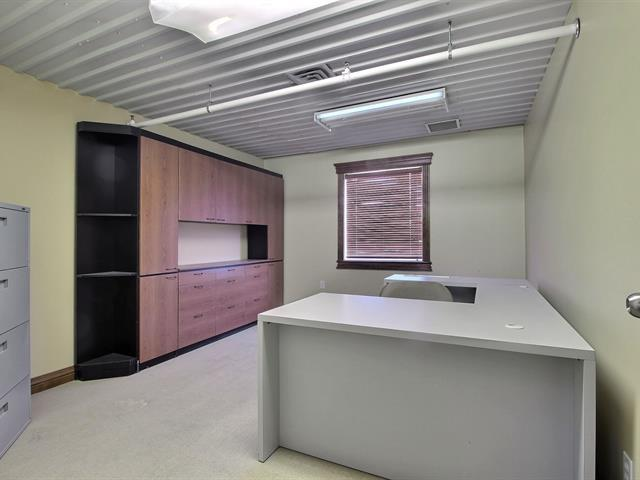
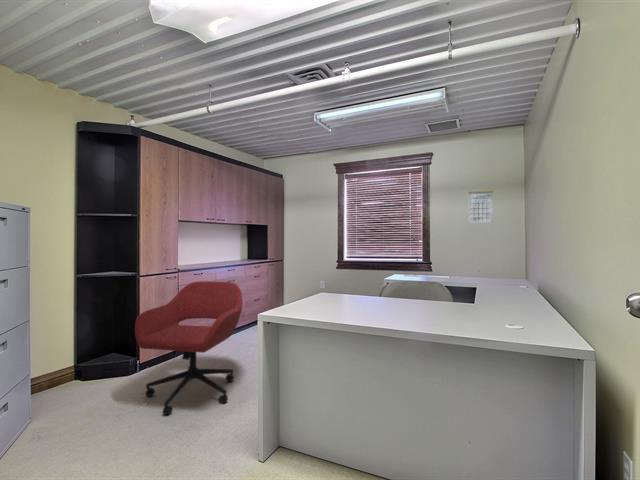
+ calendar [468,184,494,224]
+ office chair [134,280,243,416]
